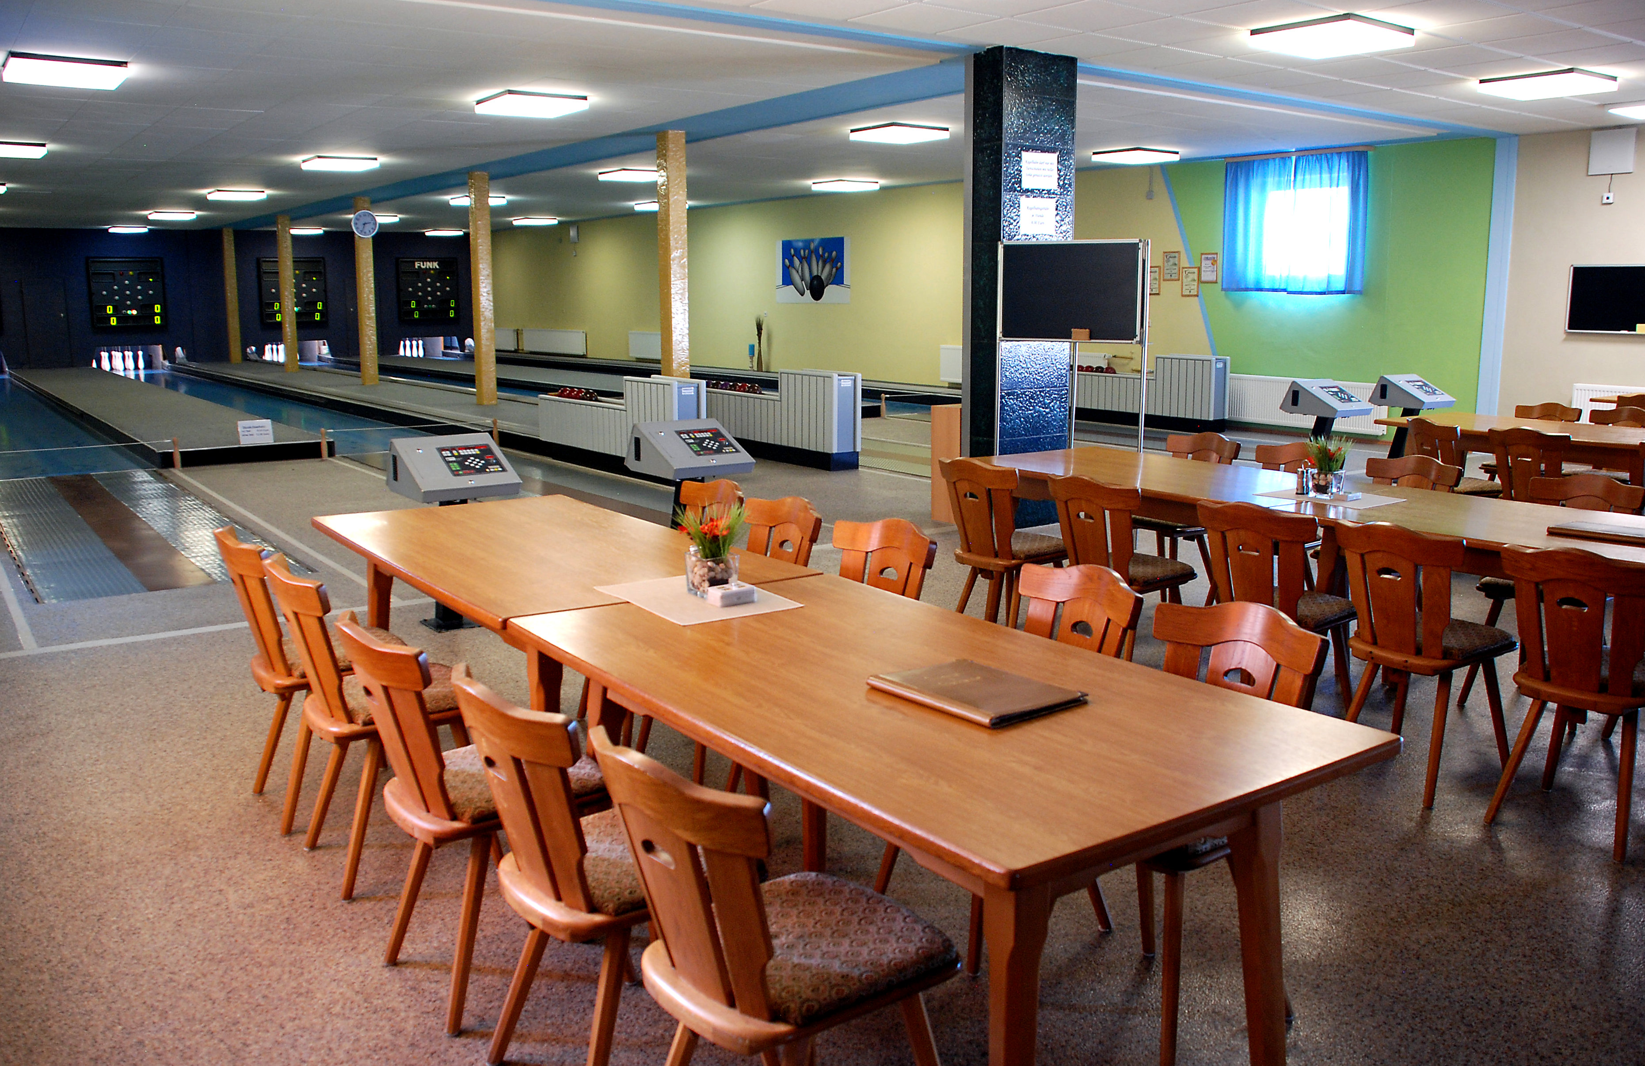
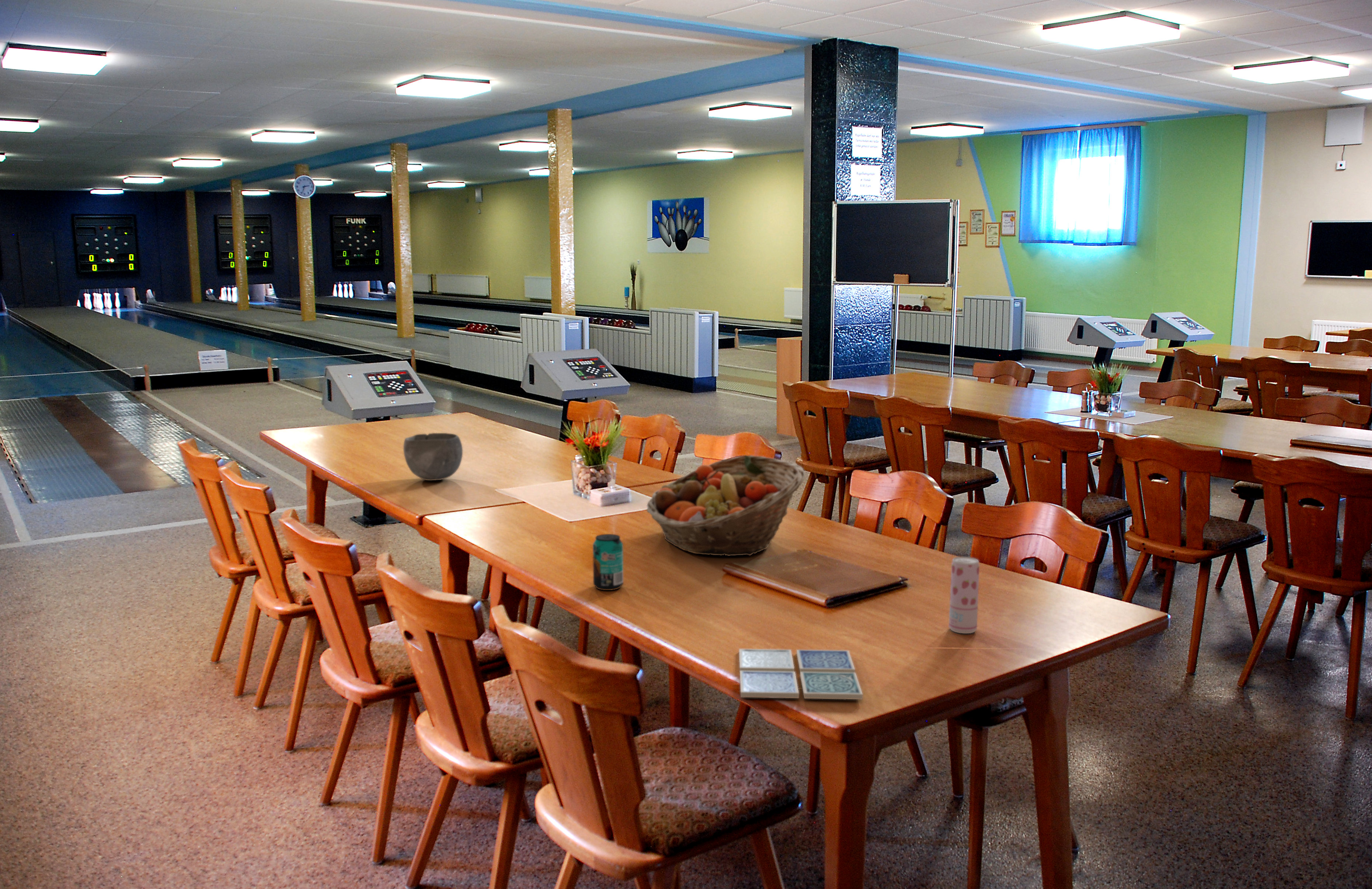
+ fruit basket [646,455,806,556]
+ beverage can [592,534,624,591]
+ beverage can [948,556,980,634]
+ drink coaster [739,649,863,700]
+ bowl [403,433,463,481]
